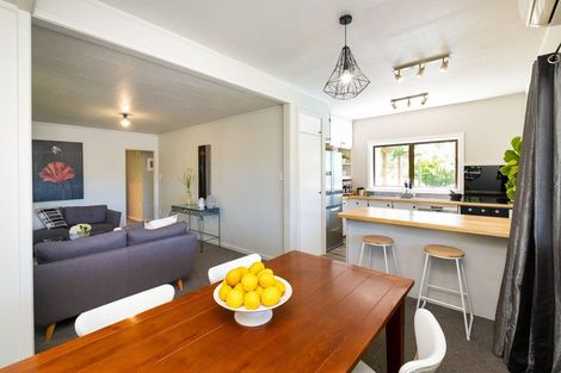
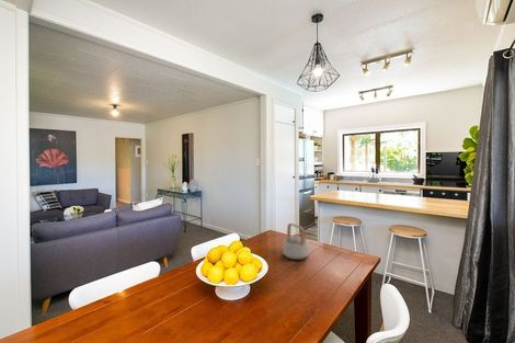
+ teapot [282,222,310,261]
